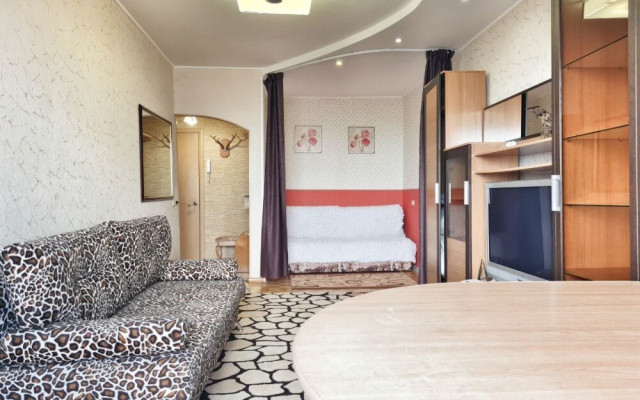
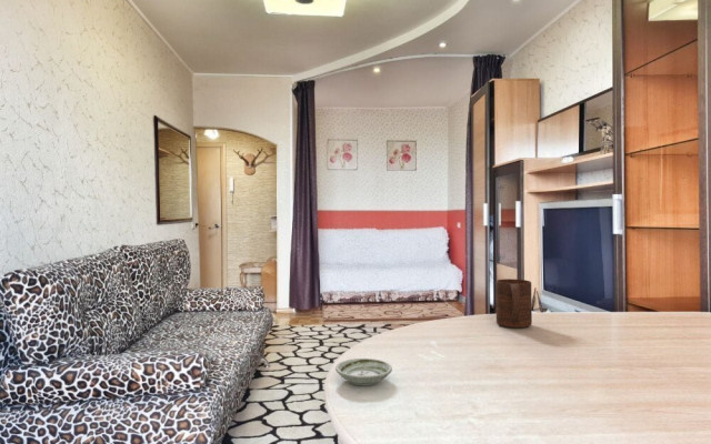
+ cup [494,278,533,329]
+ saucer [334,357,393,386]
